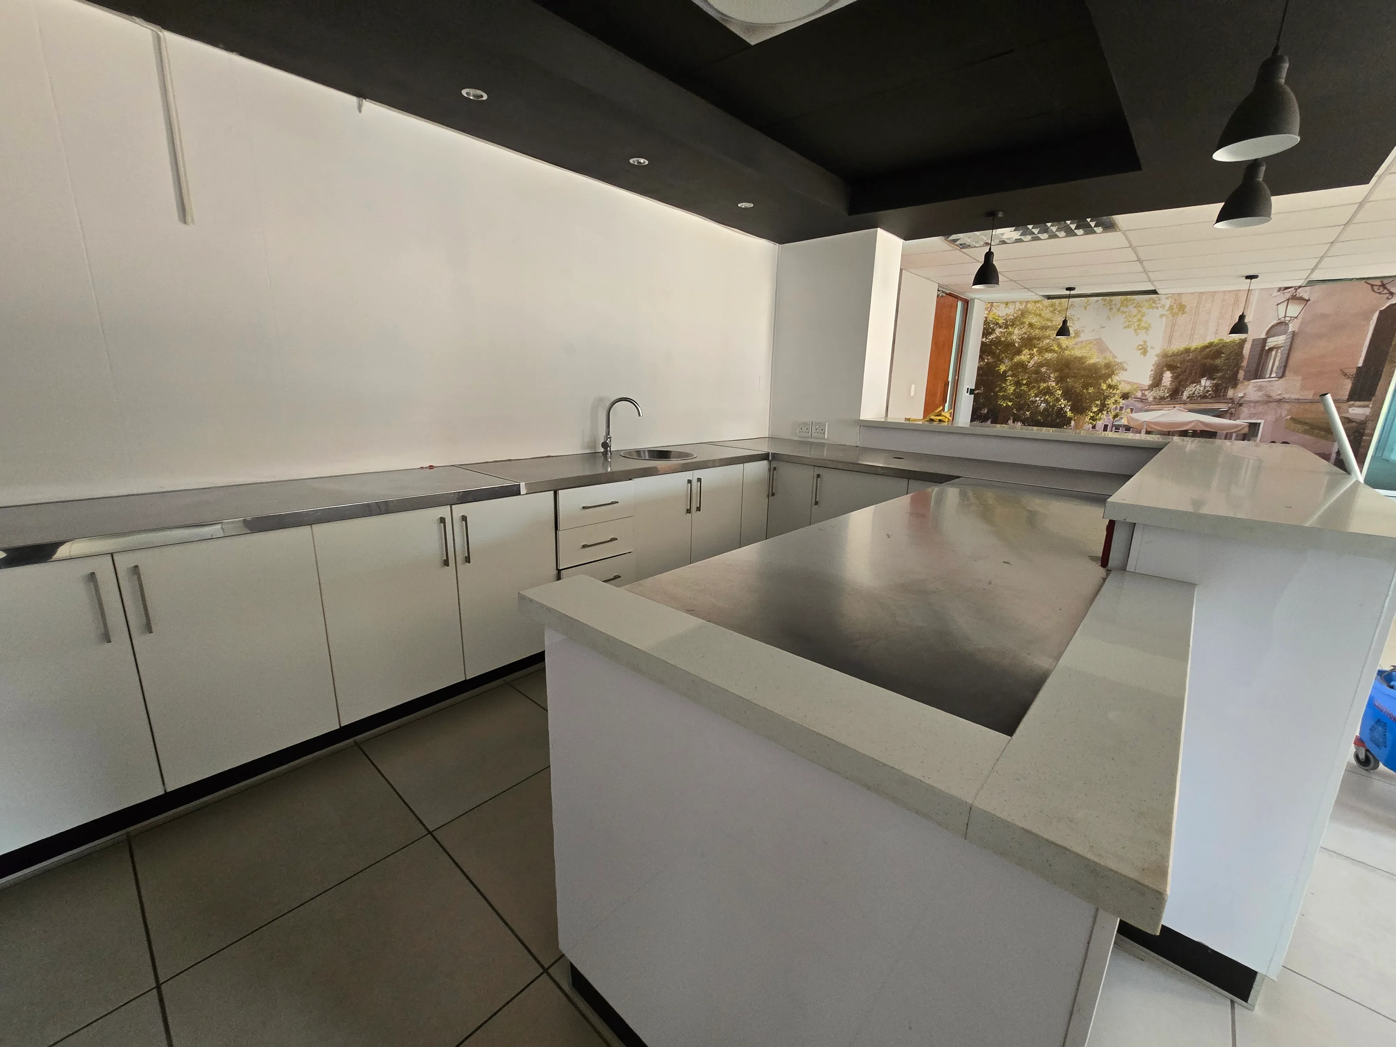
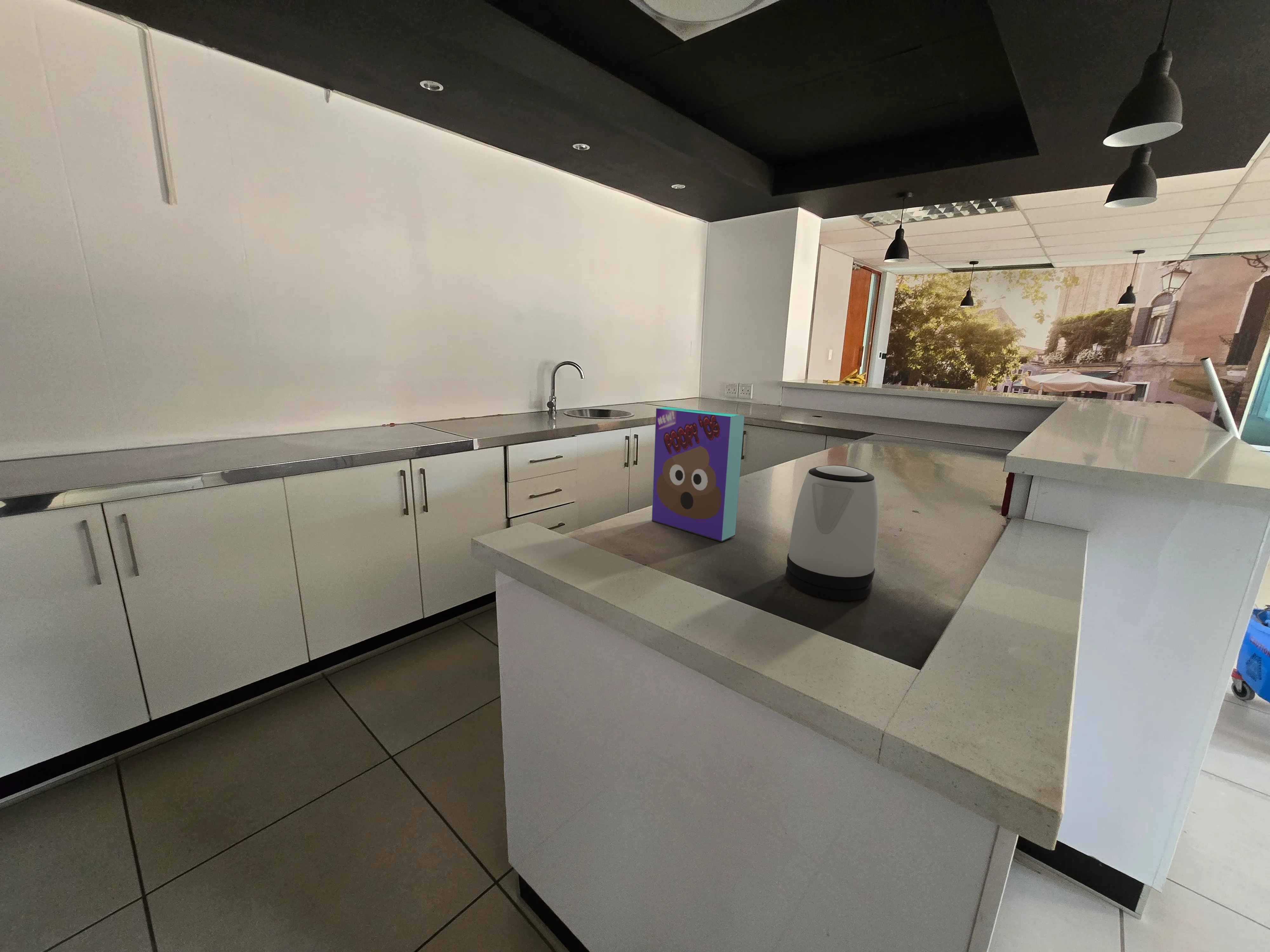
+ cereal box [652,407,745,542]
+ kettle [785,465,879,601]
